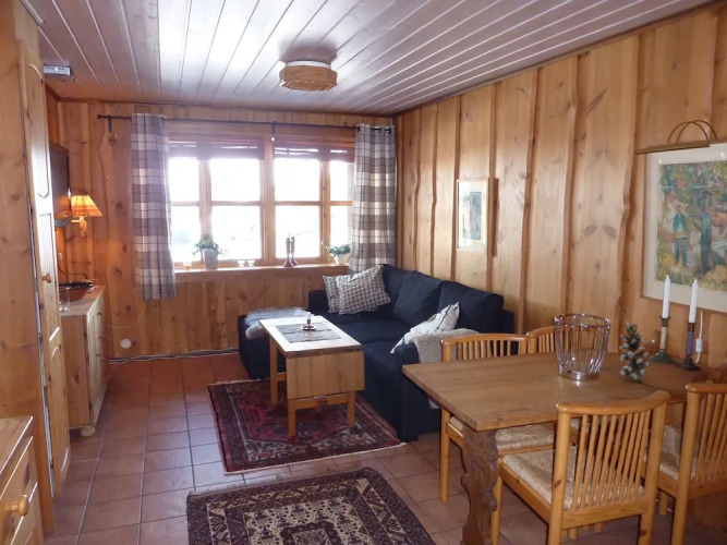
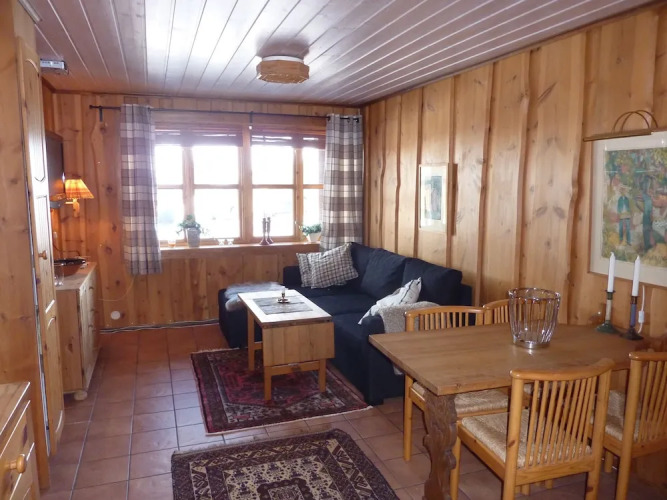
- flower [618,319,650,384]
